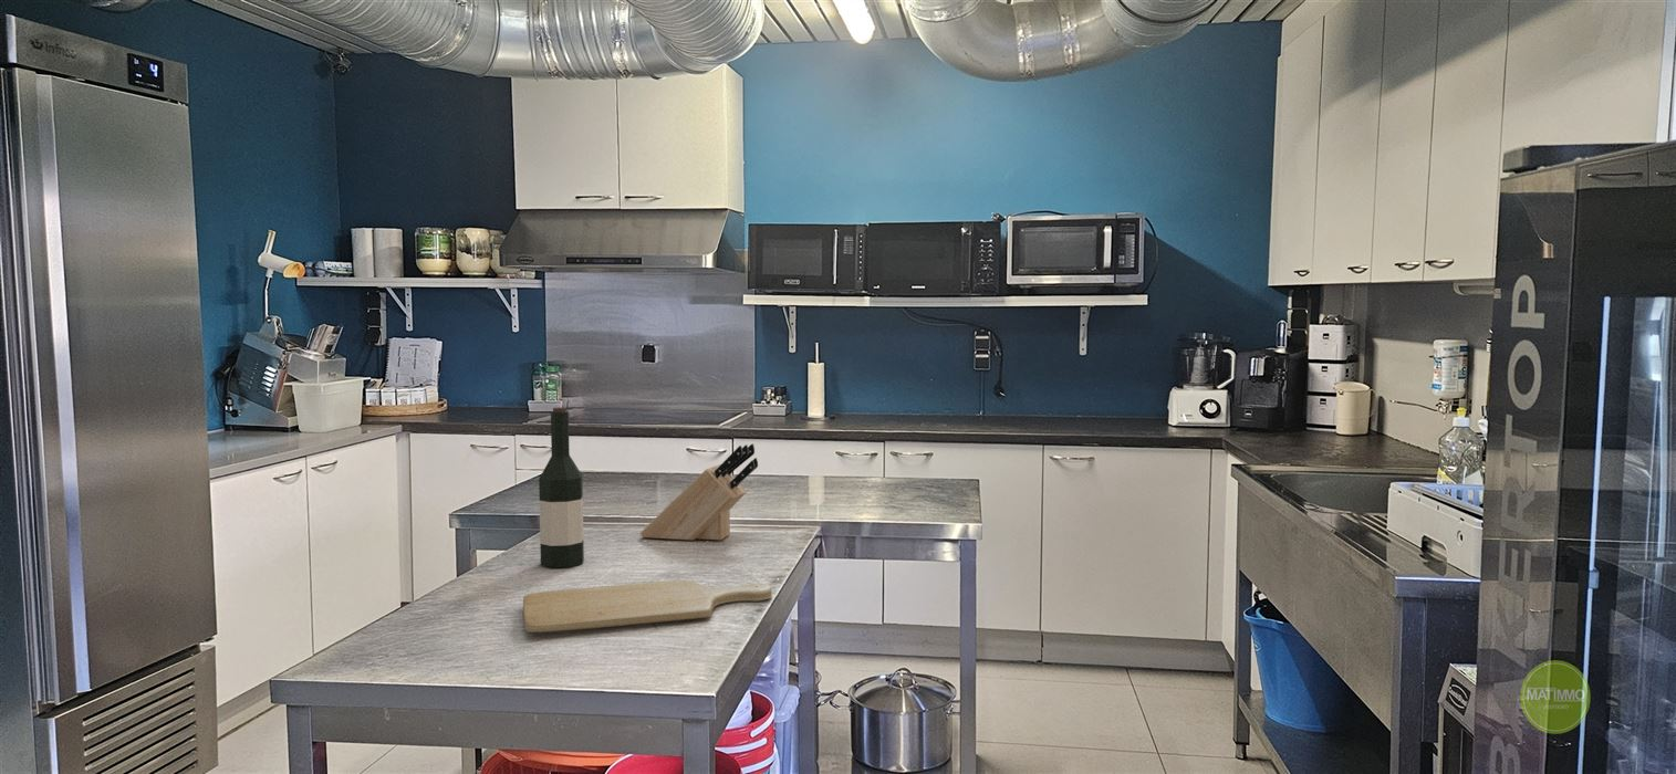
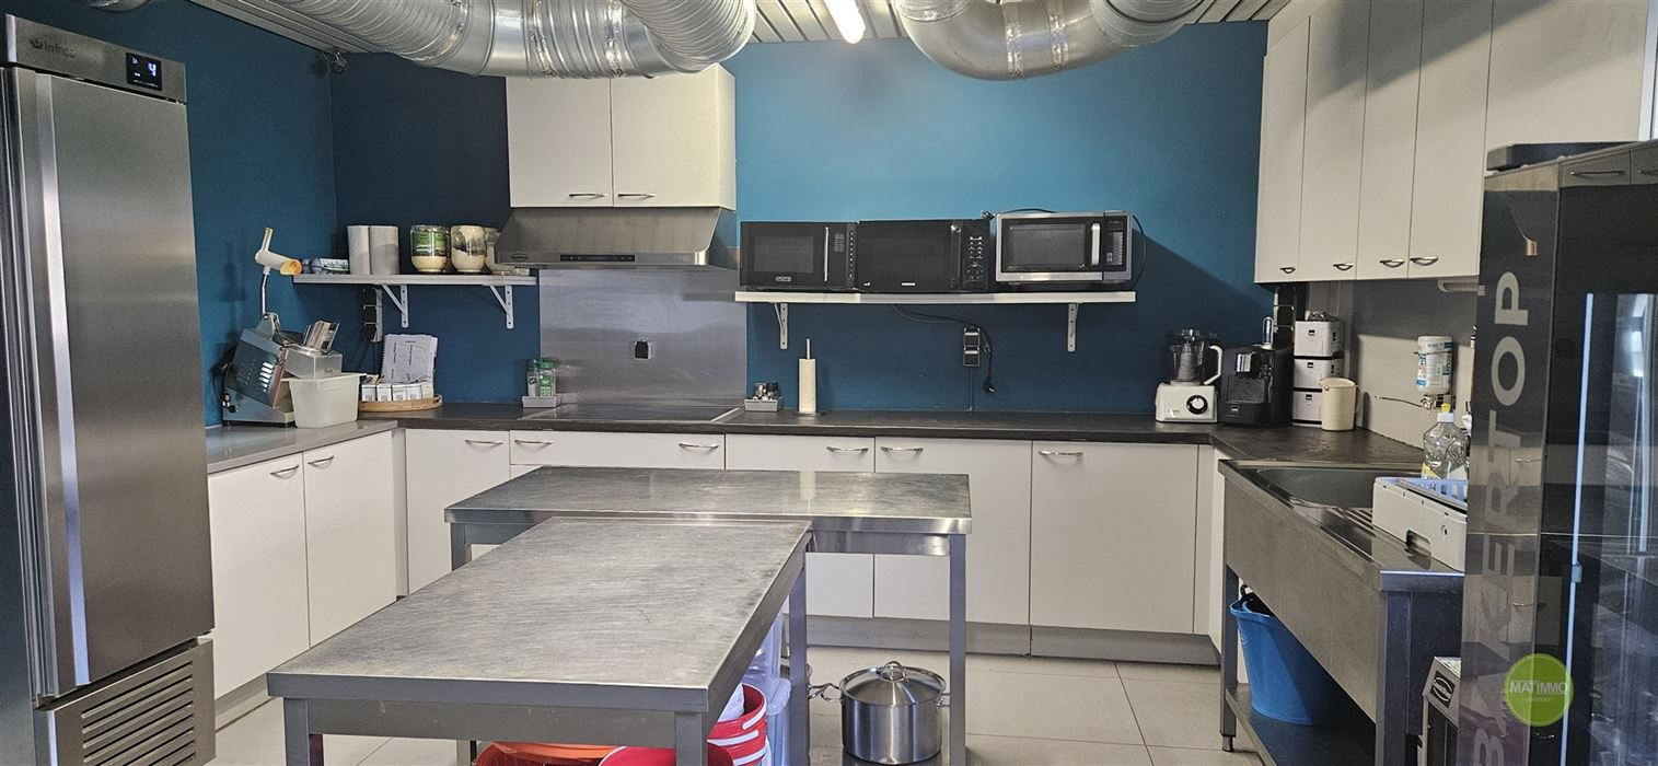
- chopping board [522,579,772,634]
- wine bottle [538,406,585,568]
- knife block [639,443,759,542]
